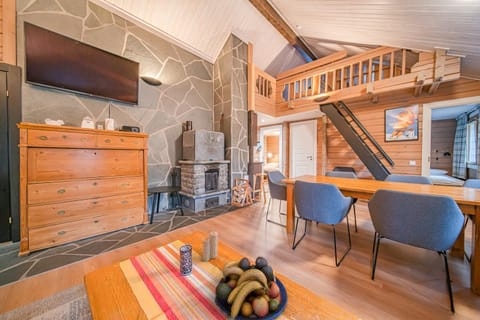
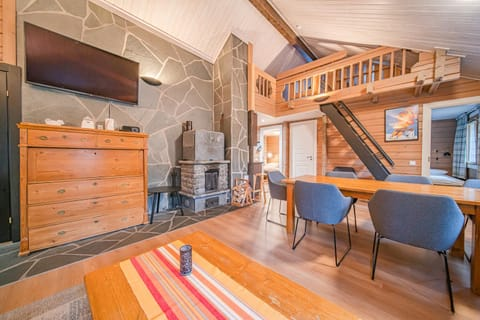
- candle [200,231,219,262]
- fruit bowl [214,256,288,320]
